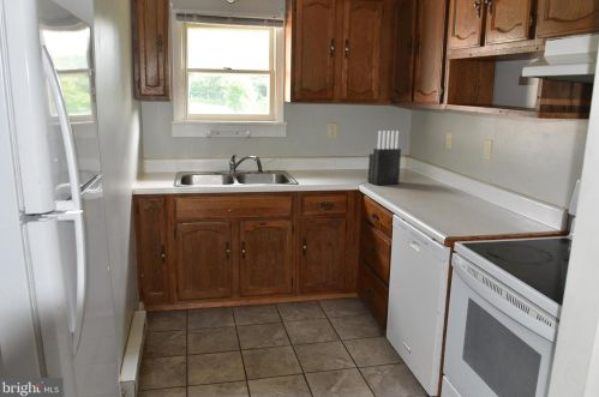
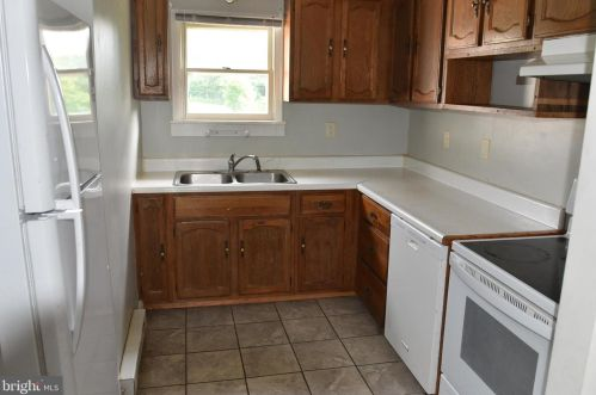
- knife block [367,130,402,186]
